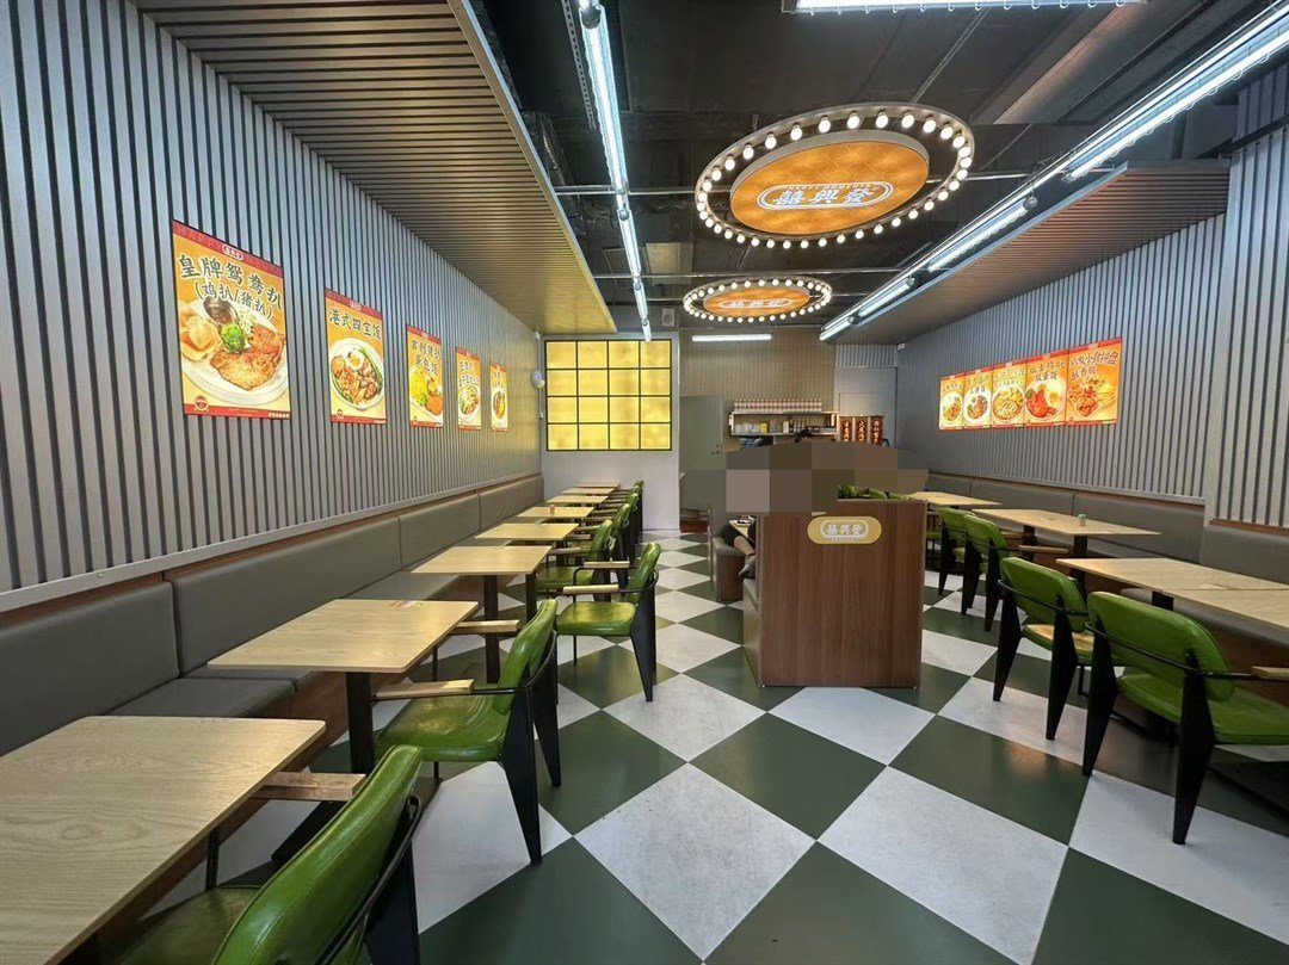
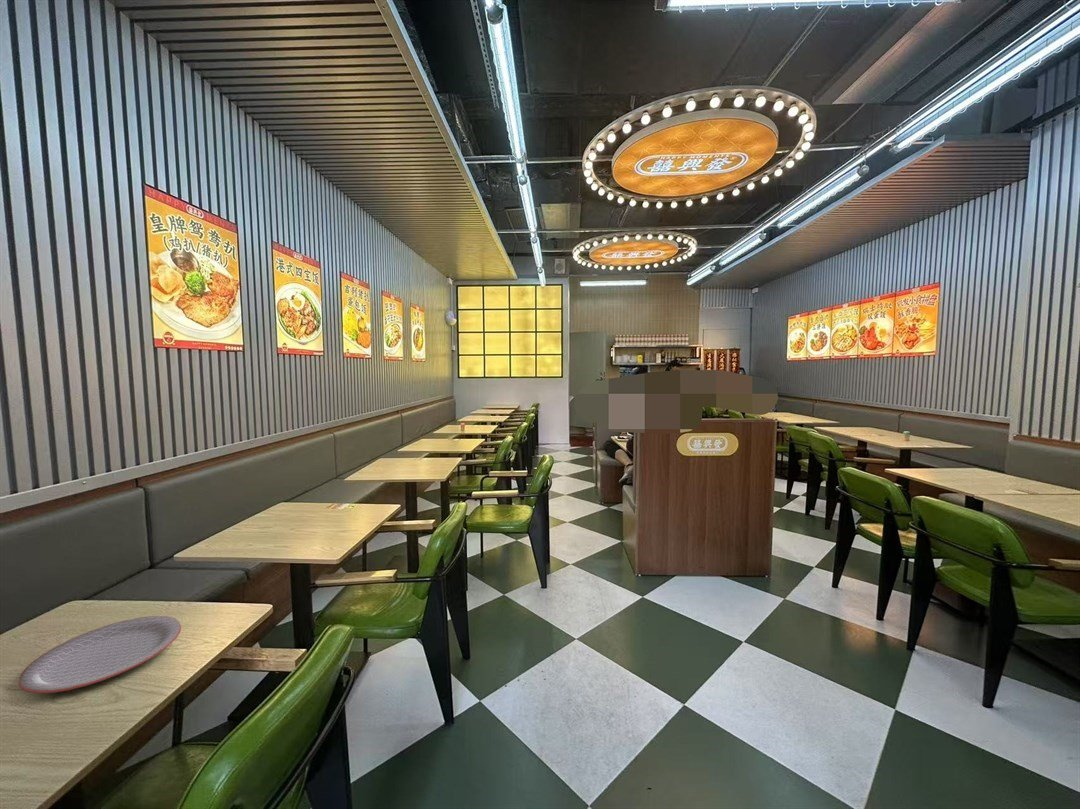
+ plate [18,615,182,695]
